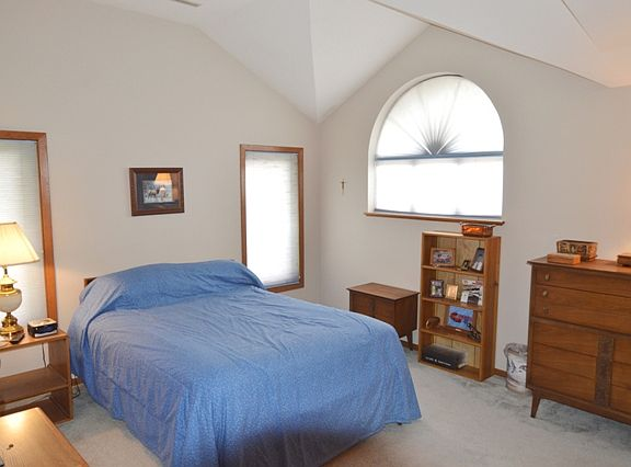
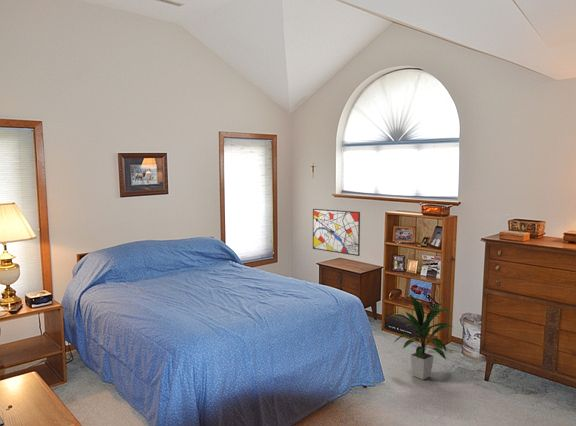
+ indoor plant [393,293,454,381]
+ wall art [312,208,361,257]
